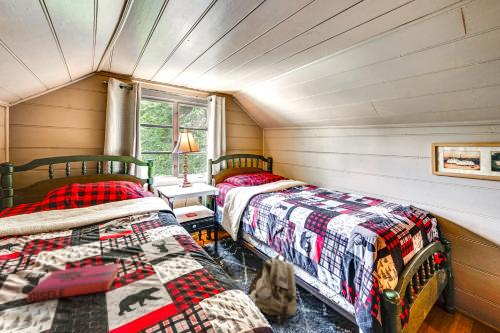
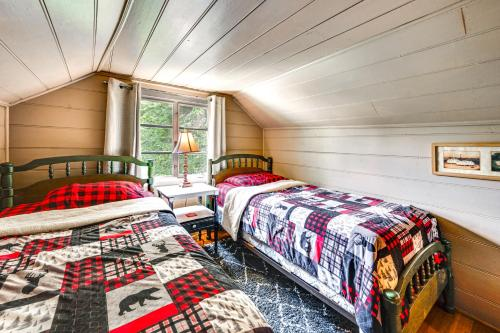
- backpack [246,252,299,326]
- hardback book [26,263,120,303]
